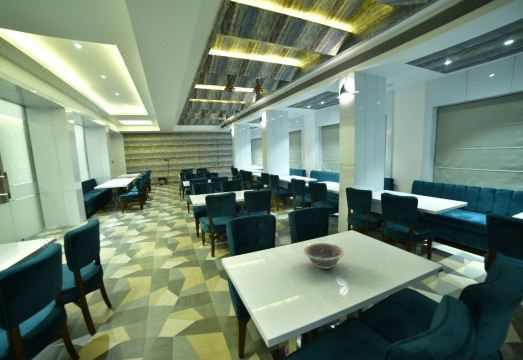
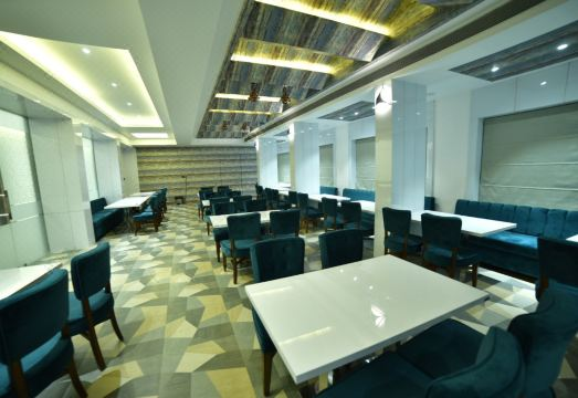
- decorative bowl [303,242,345,270]
